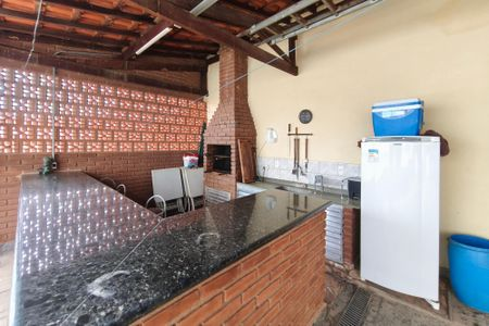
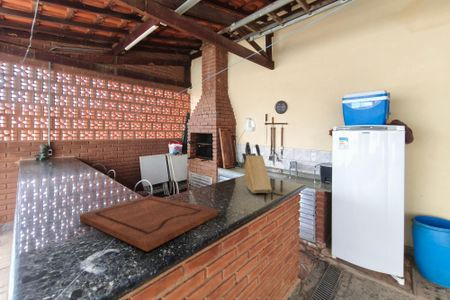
+ cutting board [78,195,219,252]
+ knife block [242,141,273,194]
